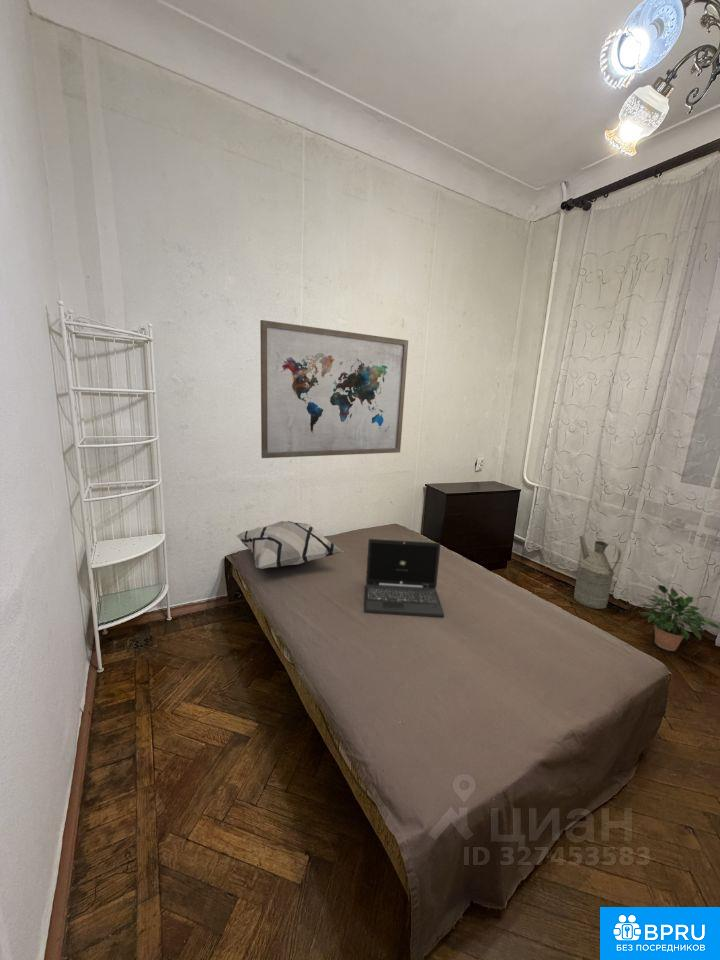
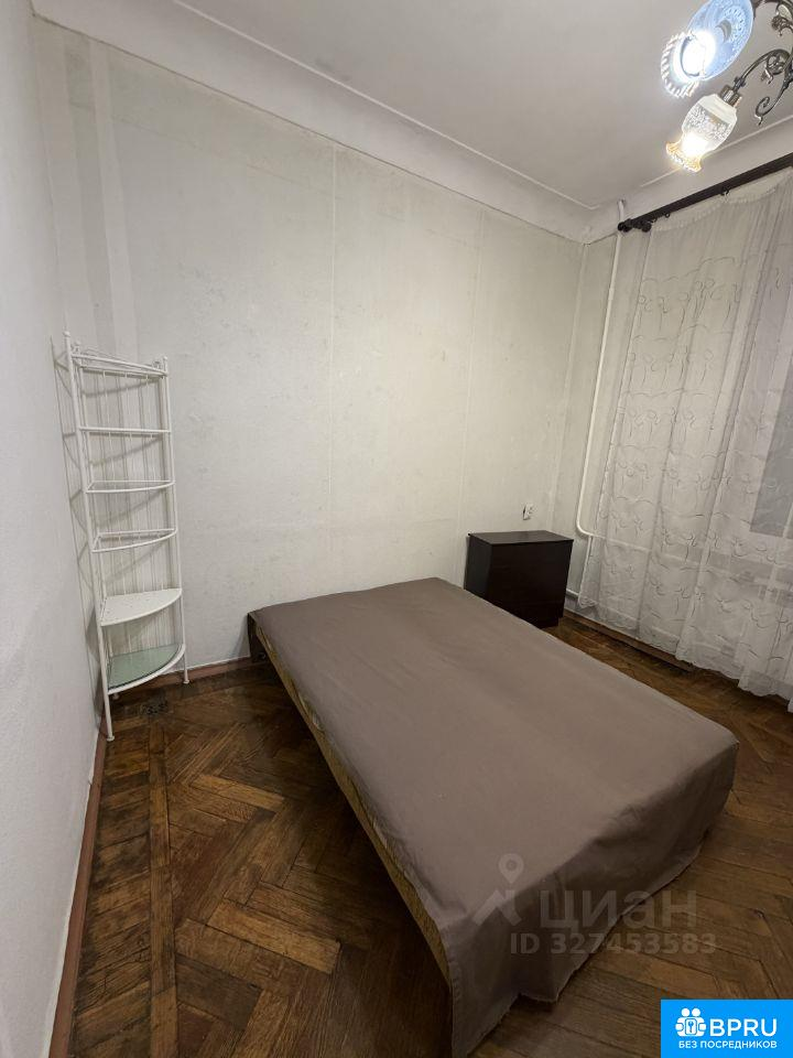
- laptop [364,538,445,618]
- potted plant [636,584,720,652]
- decorative pillow [236,520,345,570]
- wall art [259,319,409,459]
- watering can [573,535,622,610]
